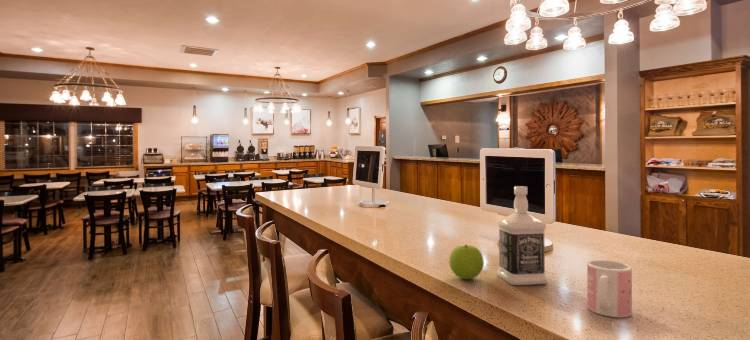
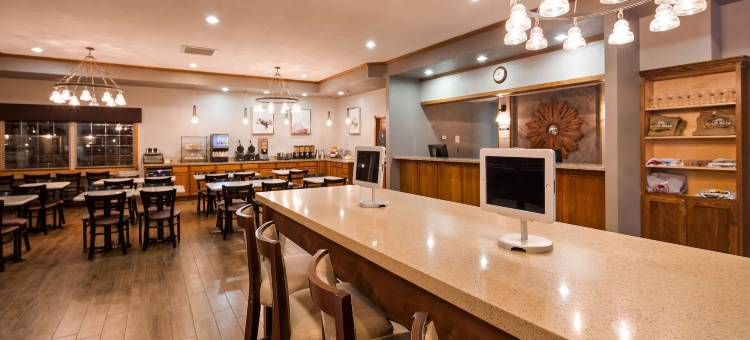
- mug [586,259,633,318]
- bottle [496,185,548,286]
- apple [448,244,485,280]
